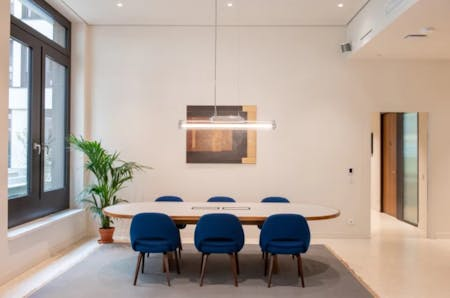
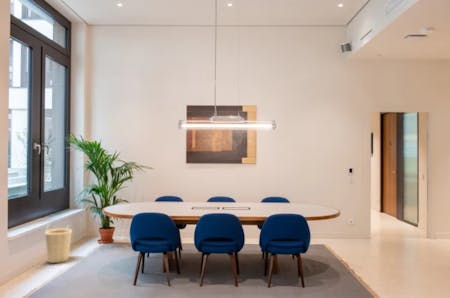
+ basket [44,224,73,264]
